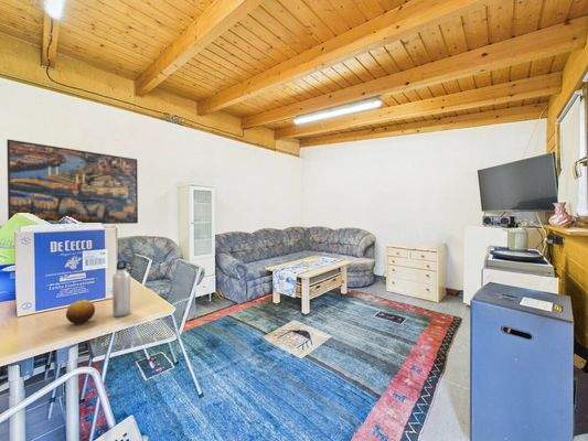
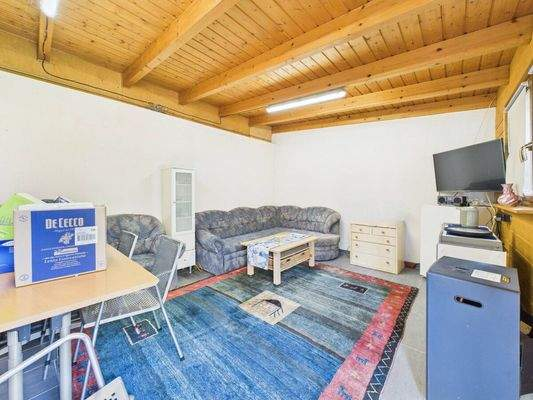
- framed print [6,139,139,225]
- fruit [65,299,96,325]
- water bottle [111,260,131,318]
